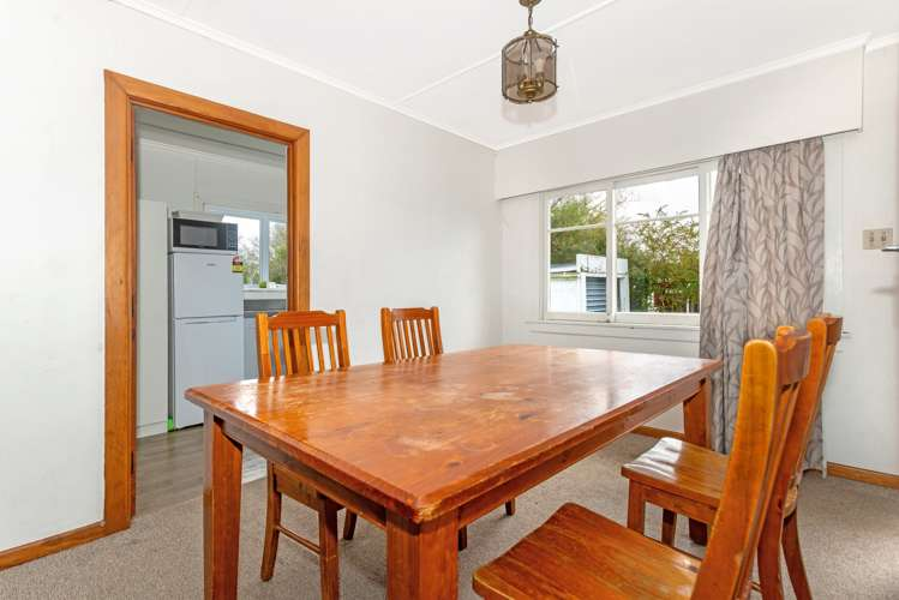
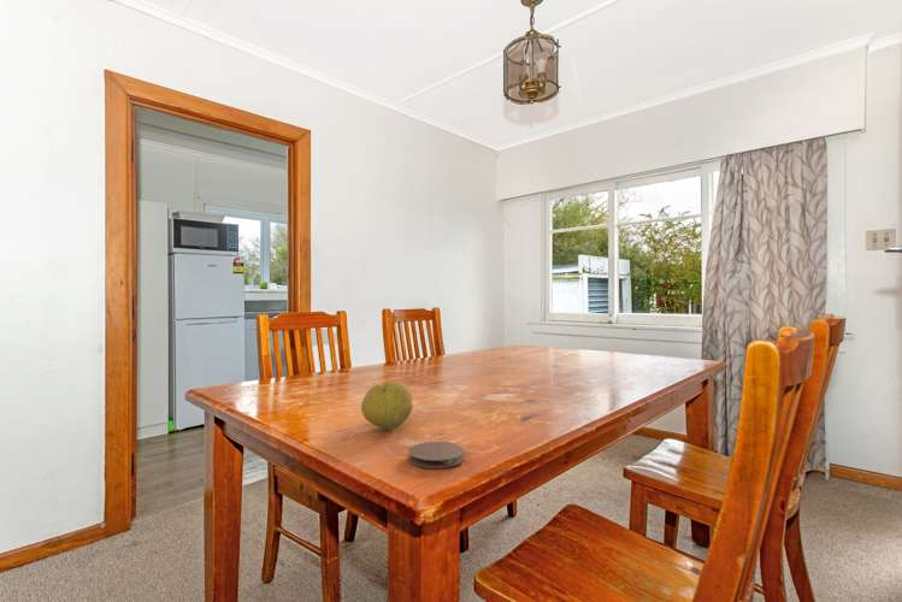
+ fruit [360,380,414,431]
+ coaster [407,441,465,470]
